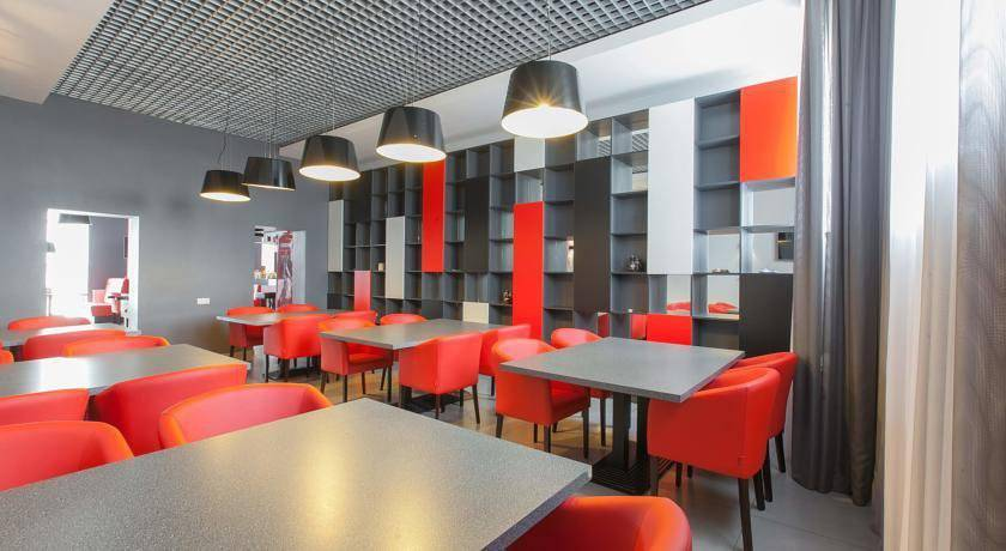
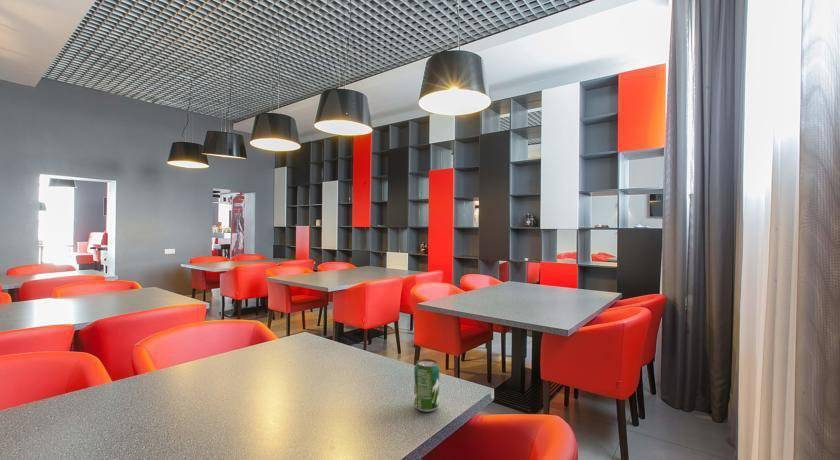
+ beverage can [413,358,440,413]
